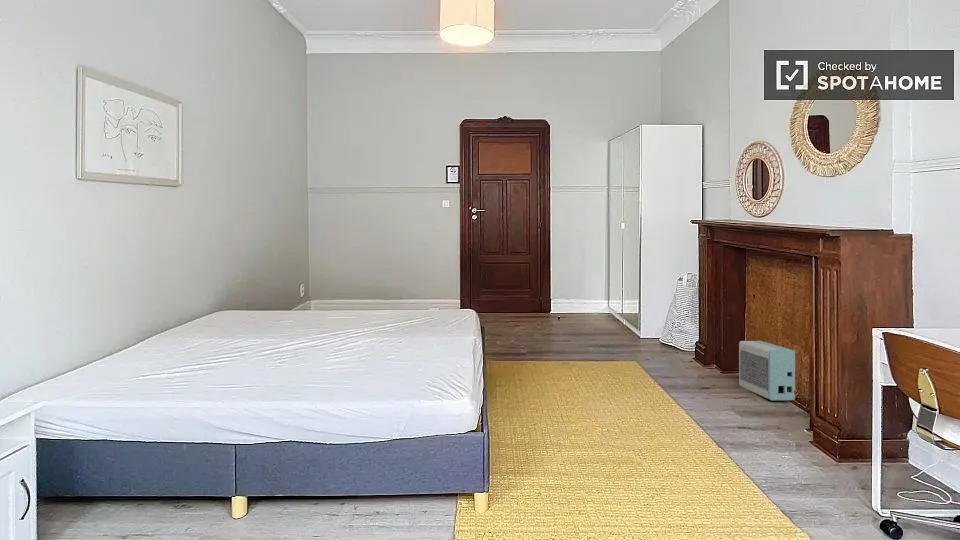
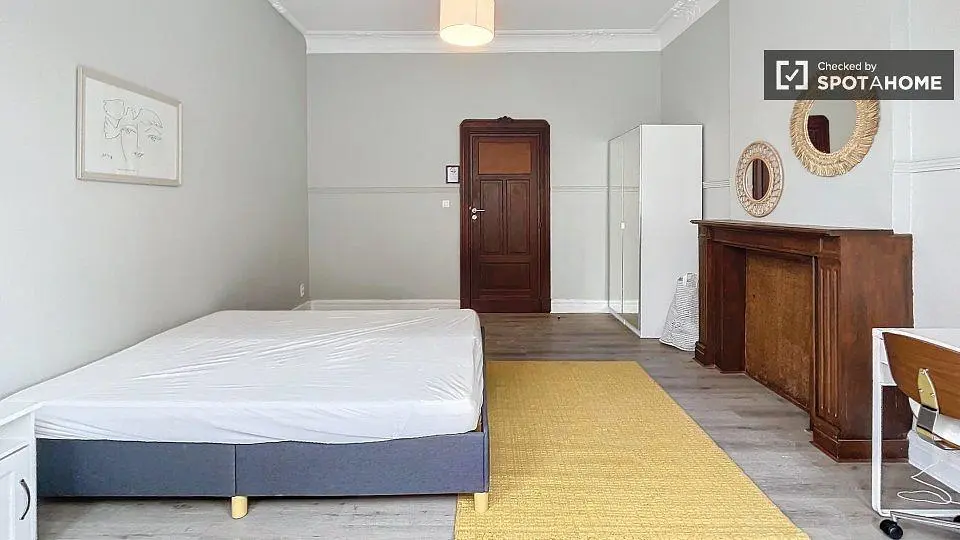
- air purifier [738,340,796,401]
